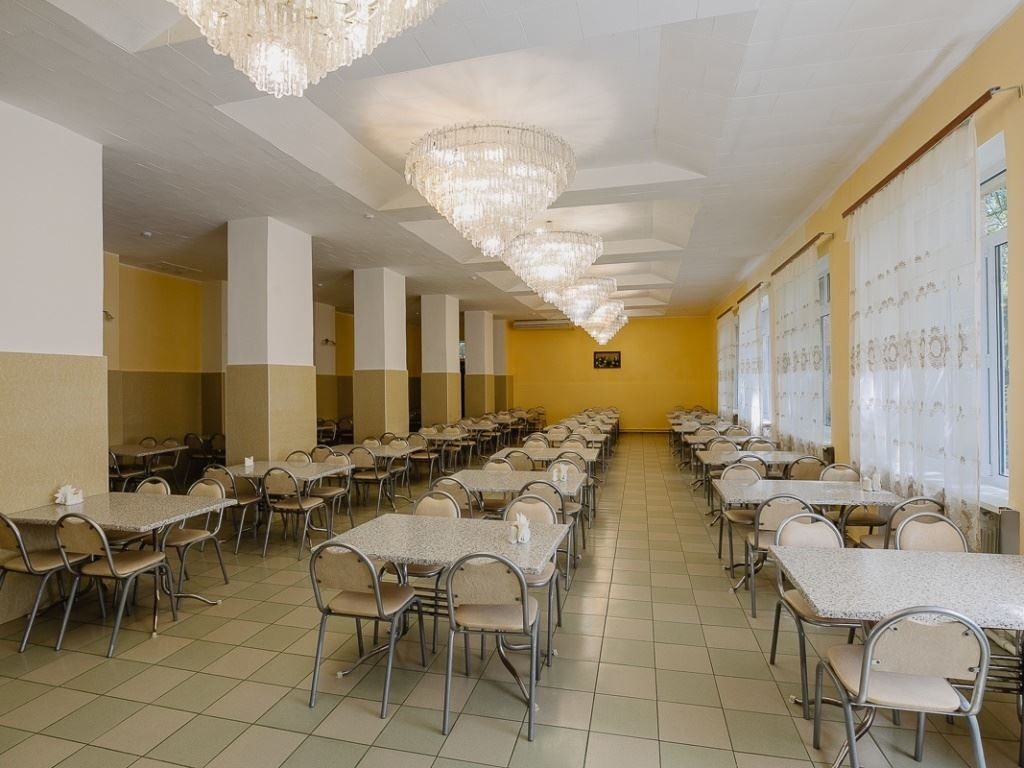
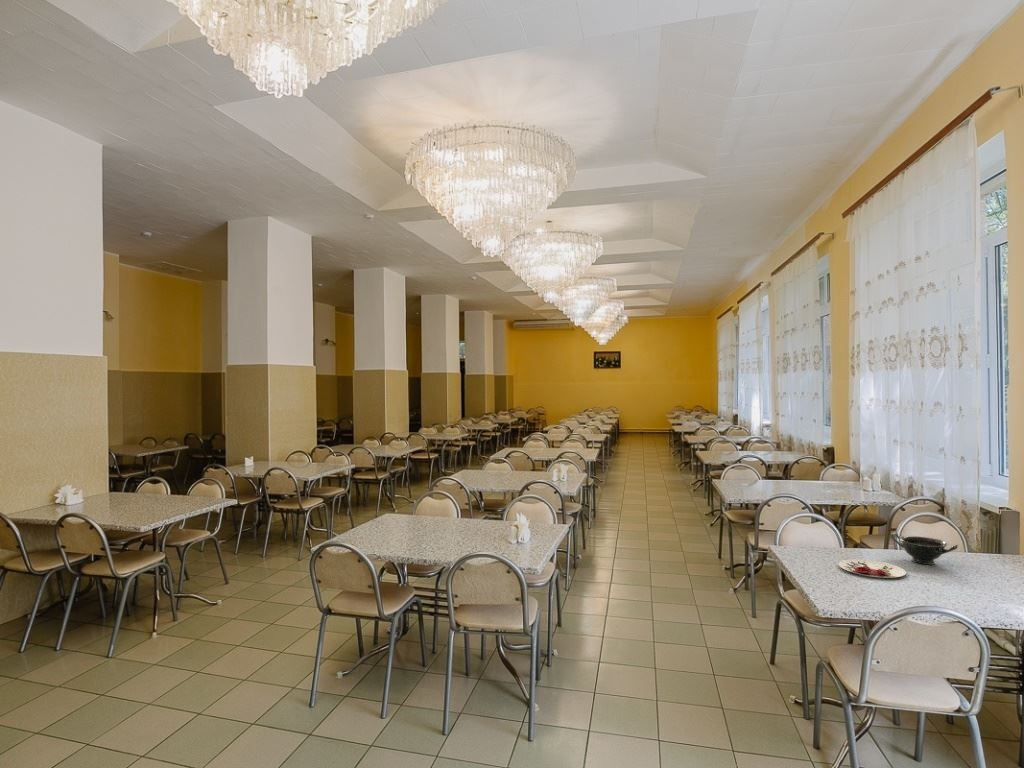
+ plate [838,558,907,579]
+ bowl [890,531,959,566]
